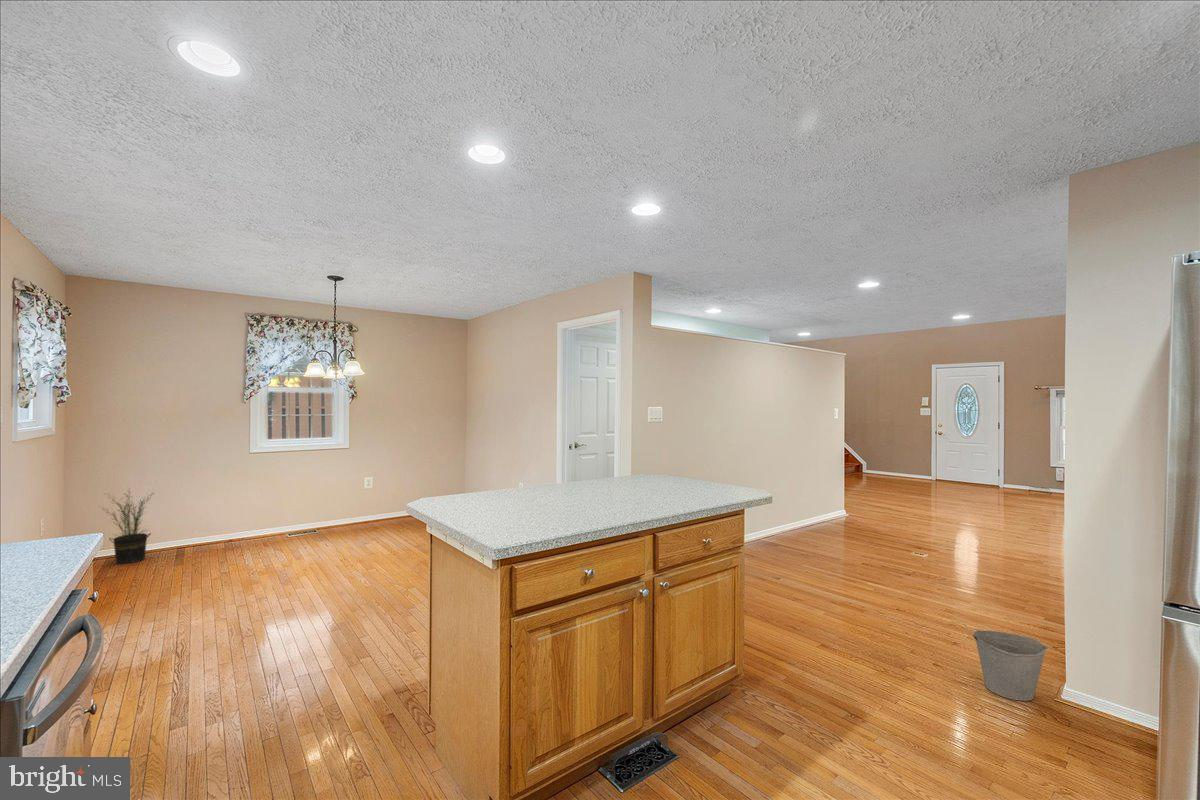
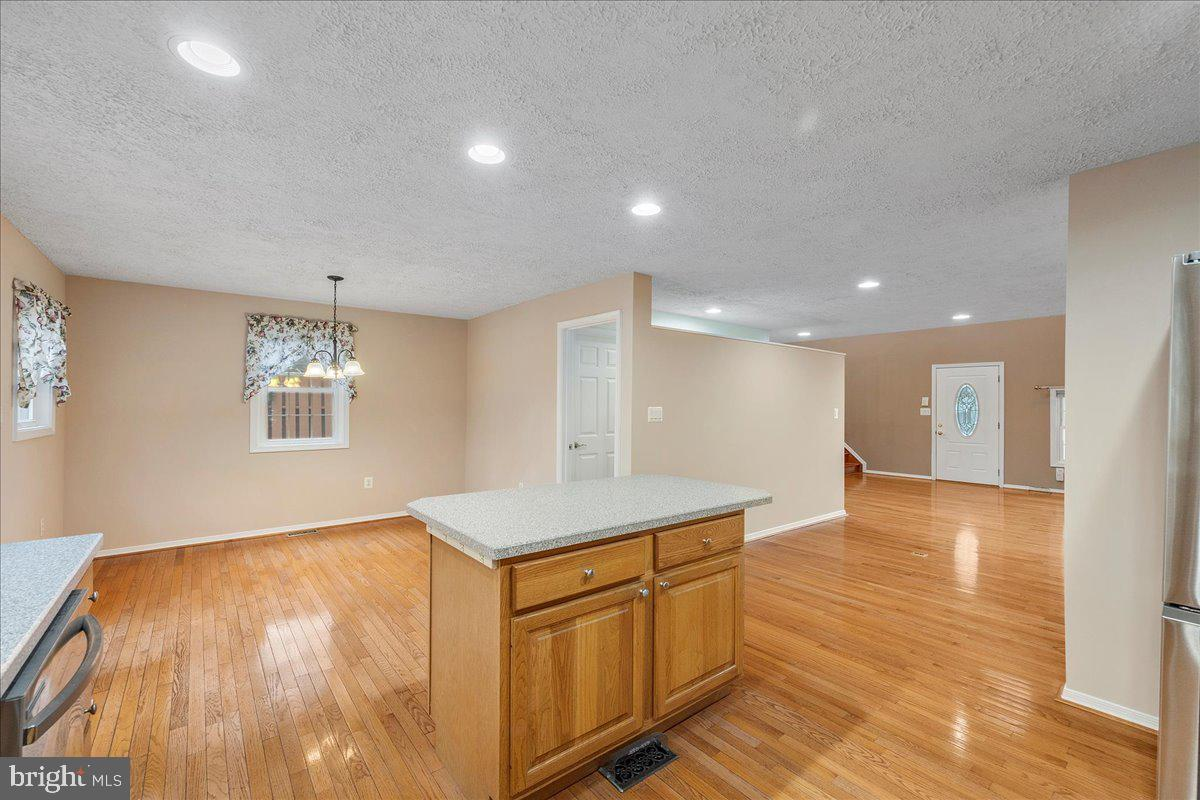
- potted plant [97,487,156,565]
- bucket [971,629,1049,702]
